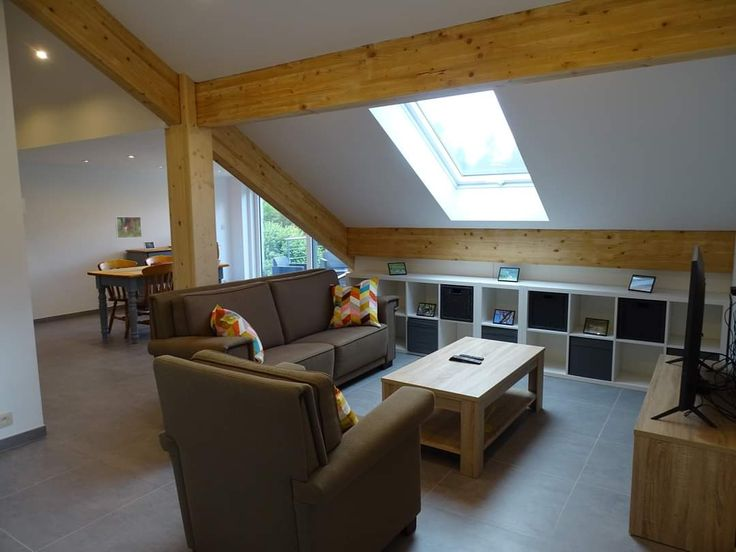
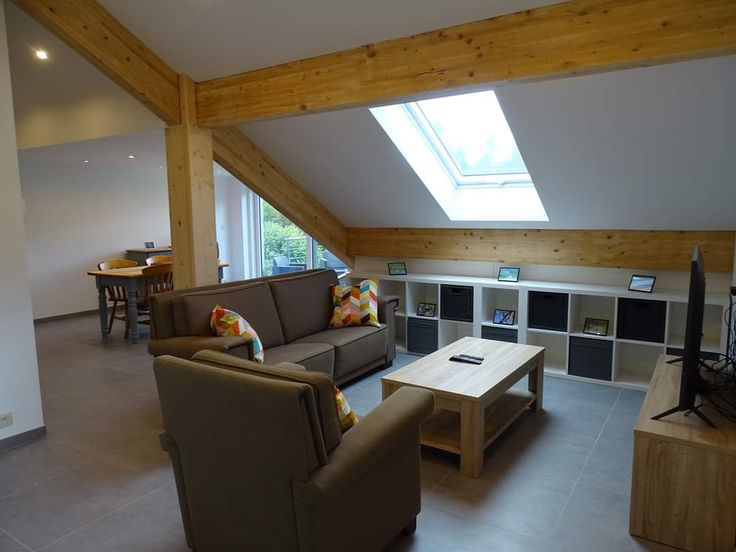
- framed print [114,216,143,239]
